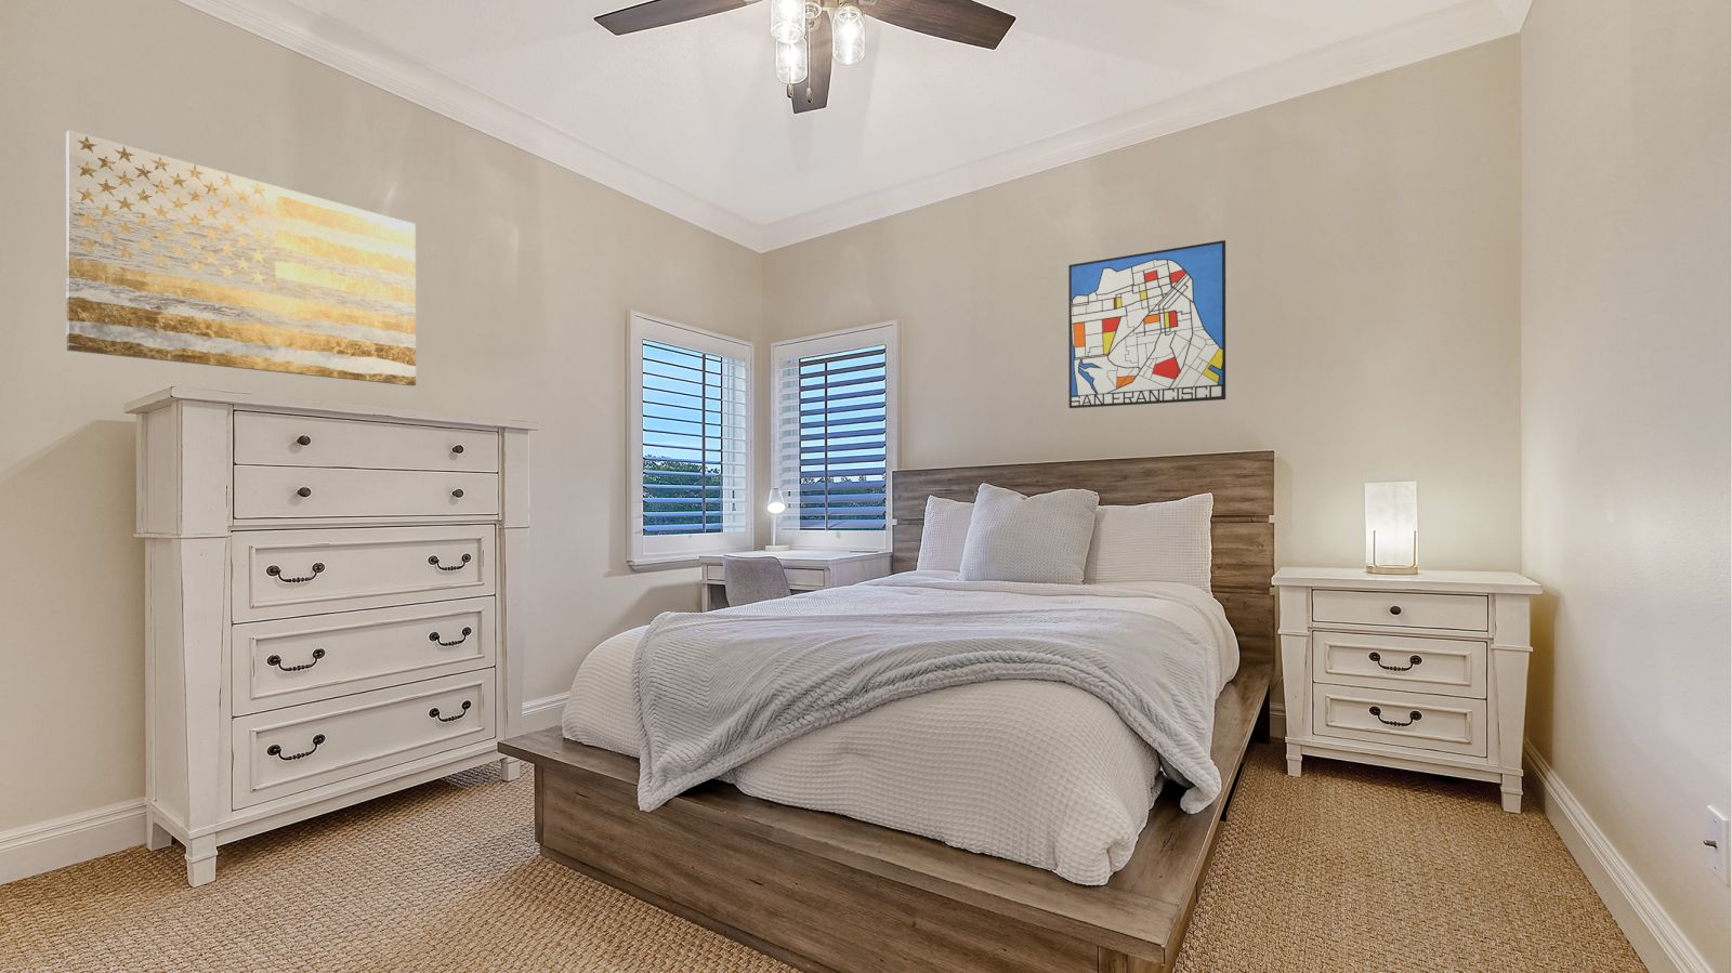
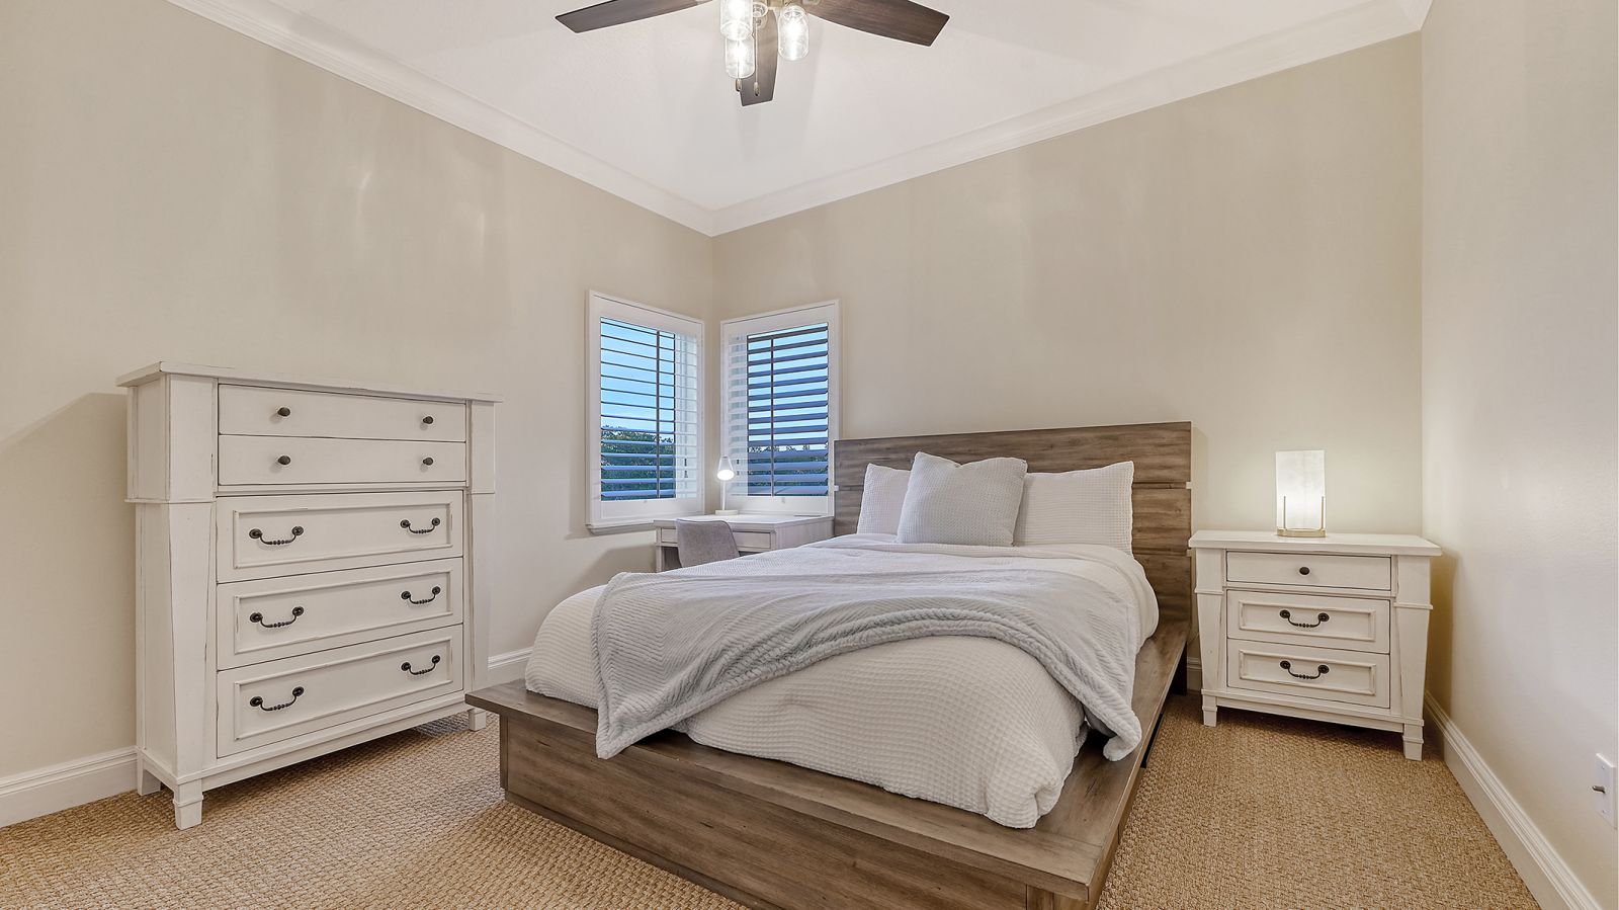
- wall art [65,128,416,388]
- wall art [1067,239,1226,409]
